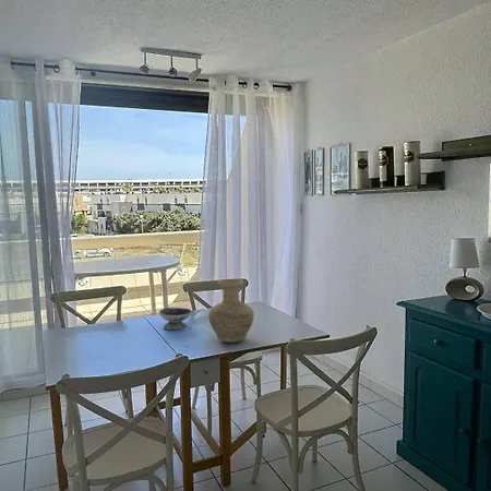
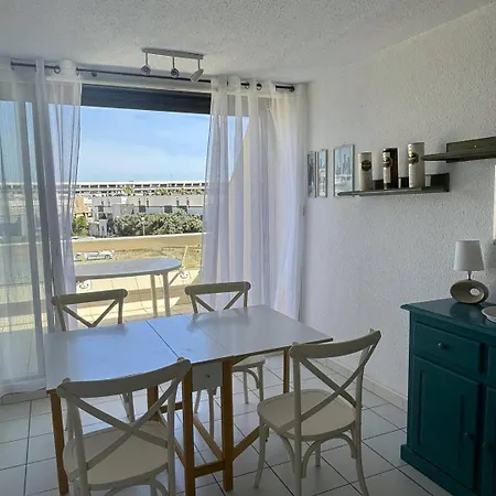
- vase [207,278,255,344]
- bowl [158,307,193,331]
